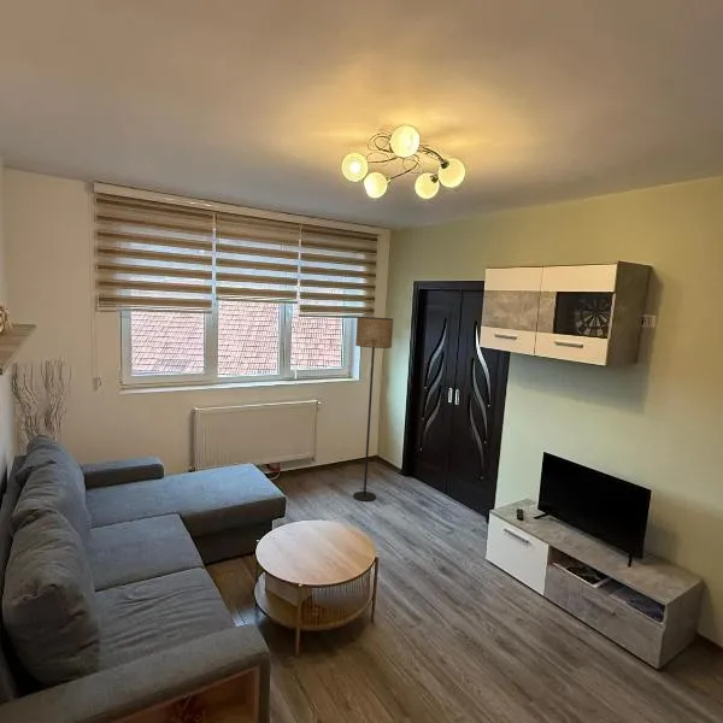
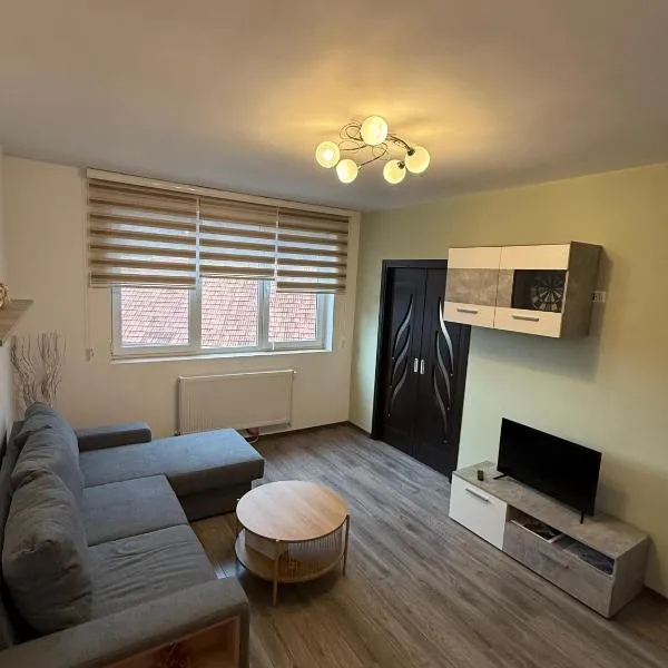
- floor lamp [352,316,394,502]
